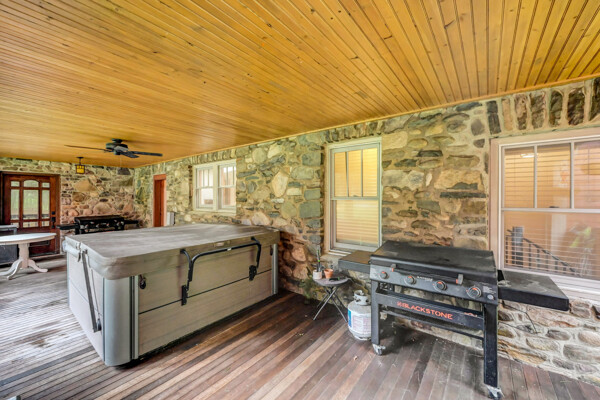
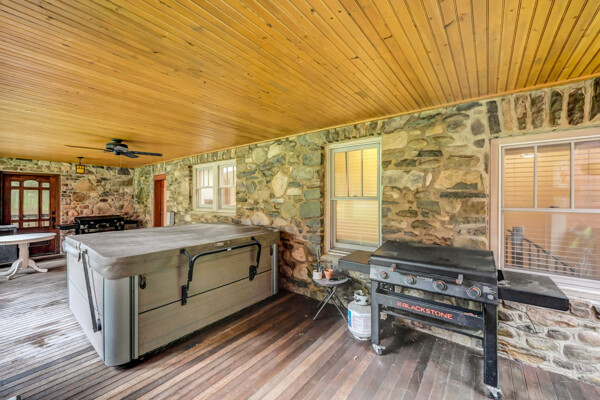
- potted plant [298,274,319,305]
